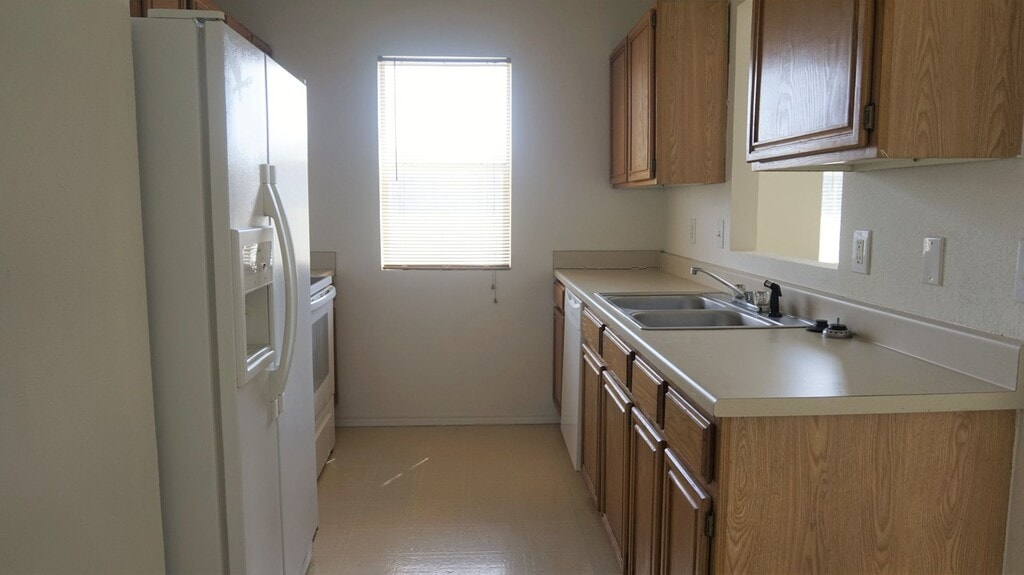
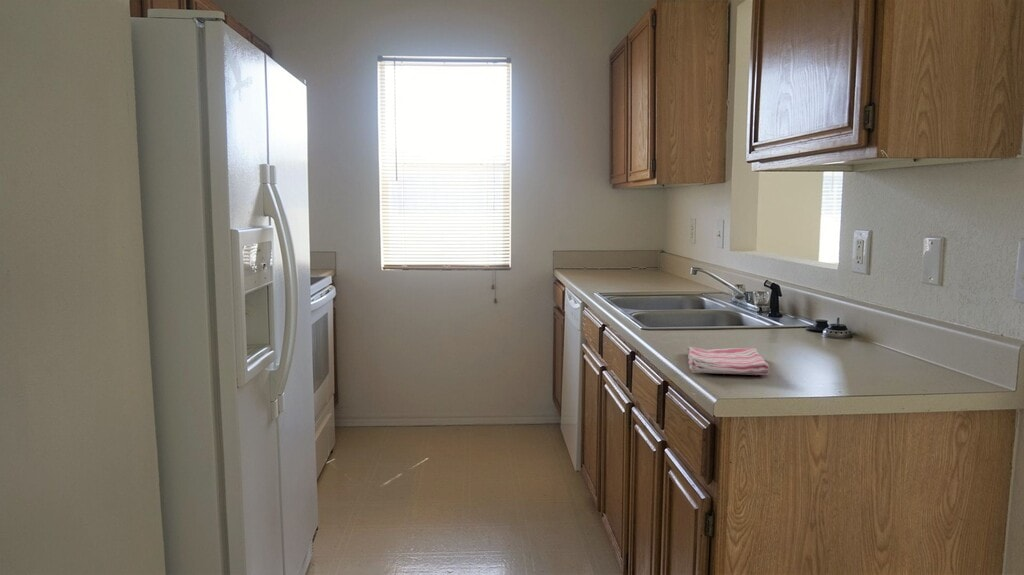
+ dish towel [686,346,771,376]
